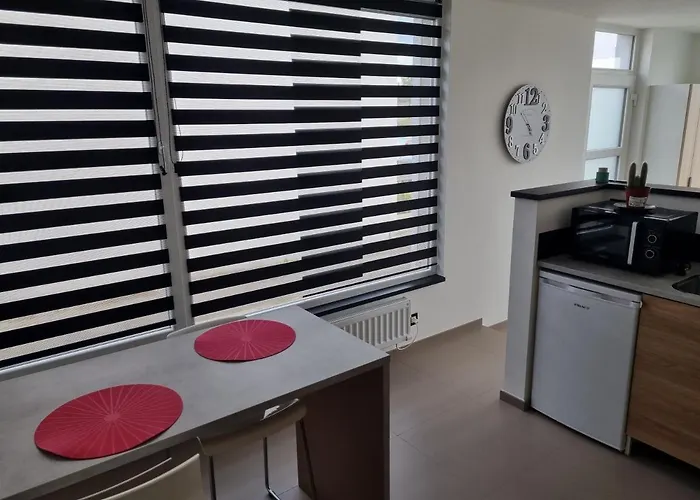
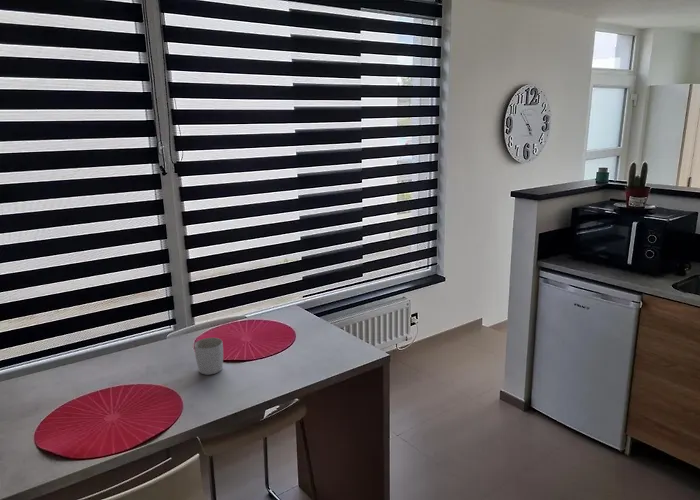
+ mug [194,337,224,376]
